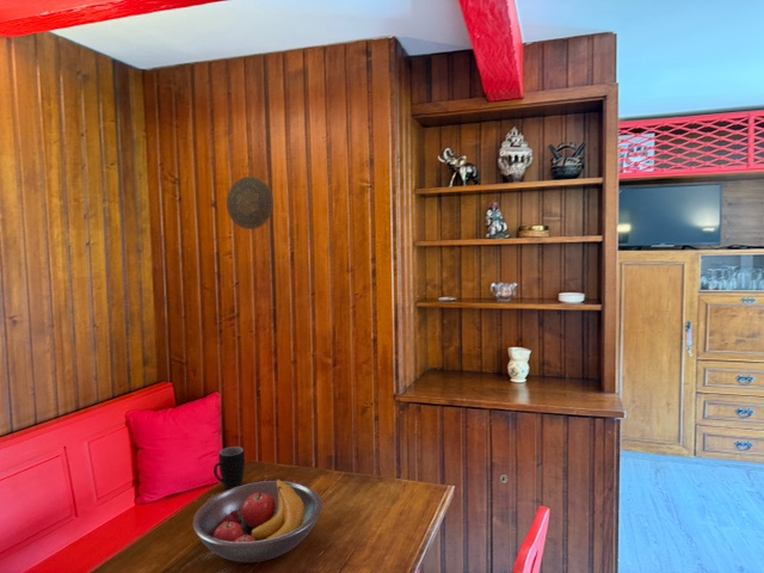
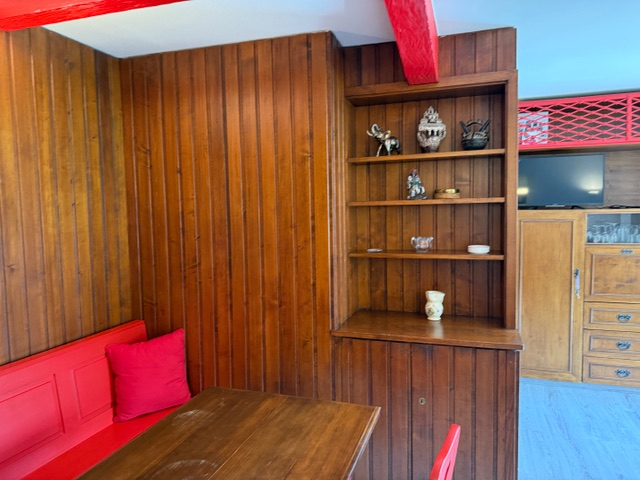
- fruit bowl [192,476,324,563]
- decorative plate [226,175,275,230]
- mug [212,445,246,491]
